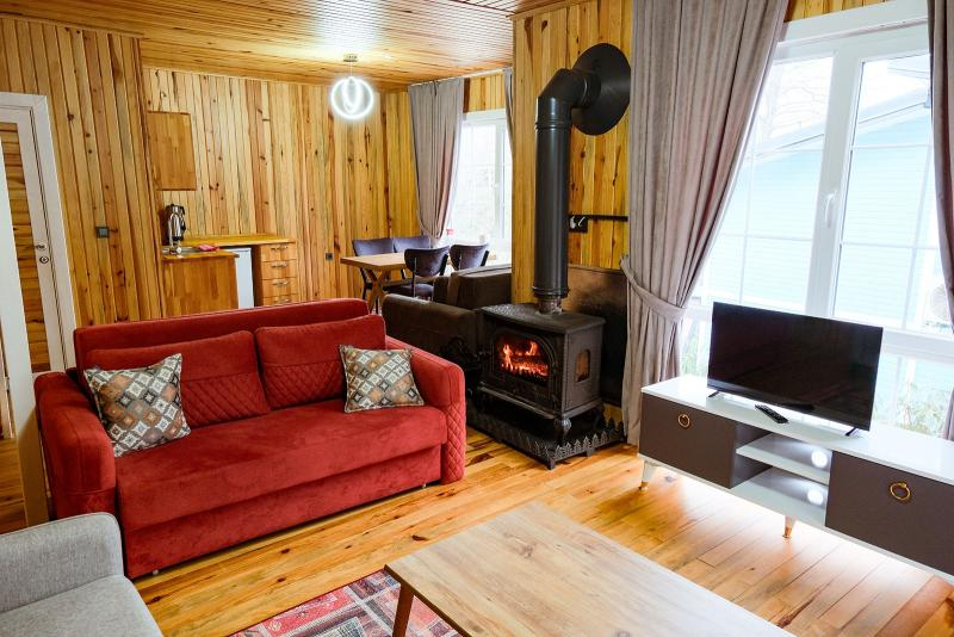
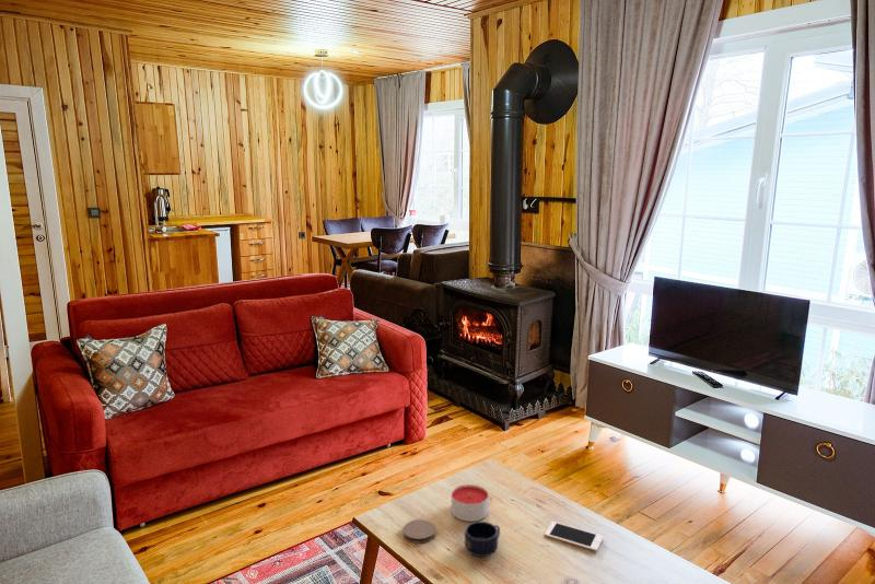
+ mug [464,521,501,558]
+ candle [451,483,490,523]
+ coaster [402,518,436,544]
+ cell phone [544,521,604,552]
